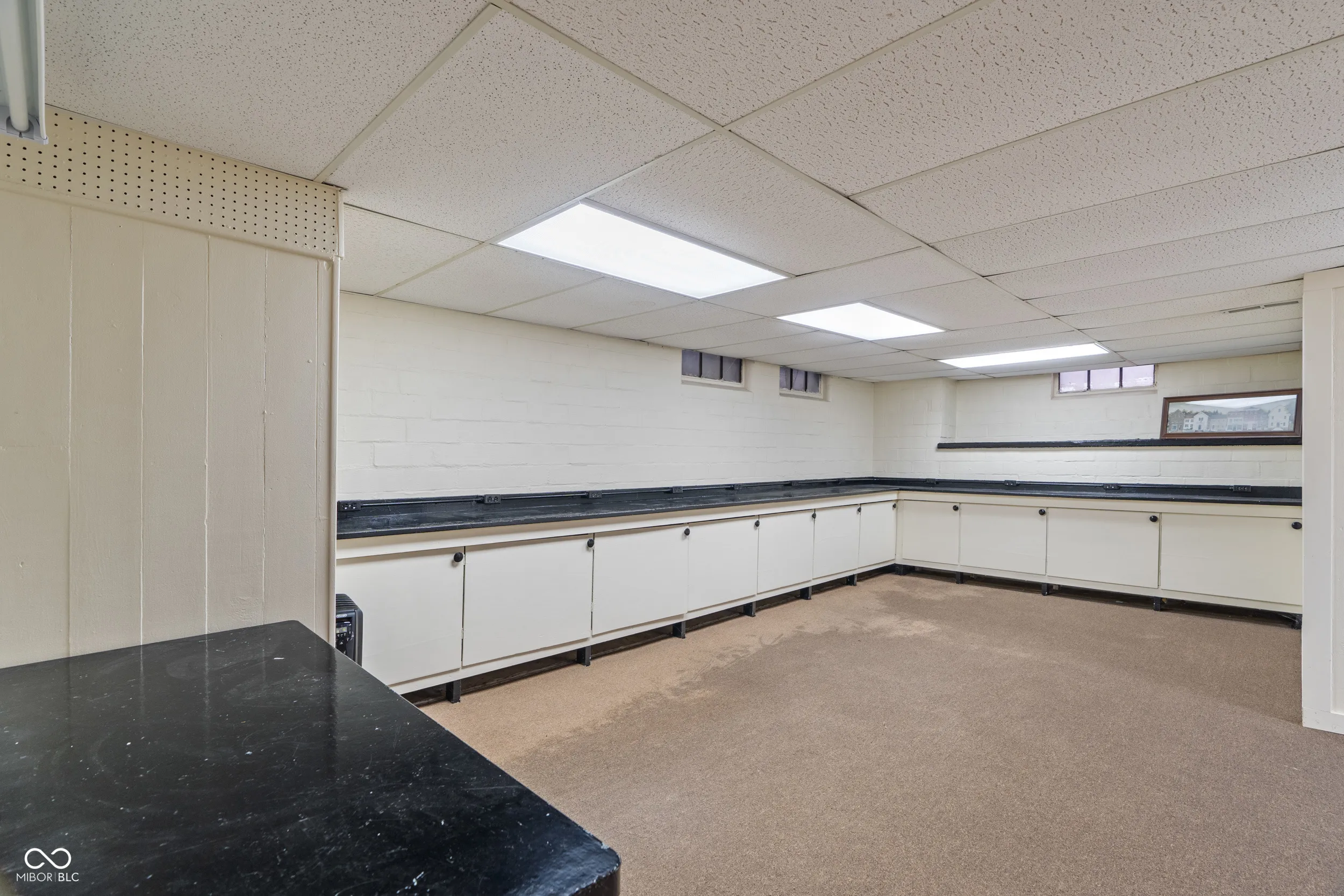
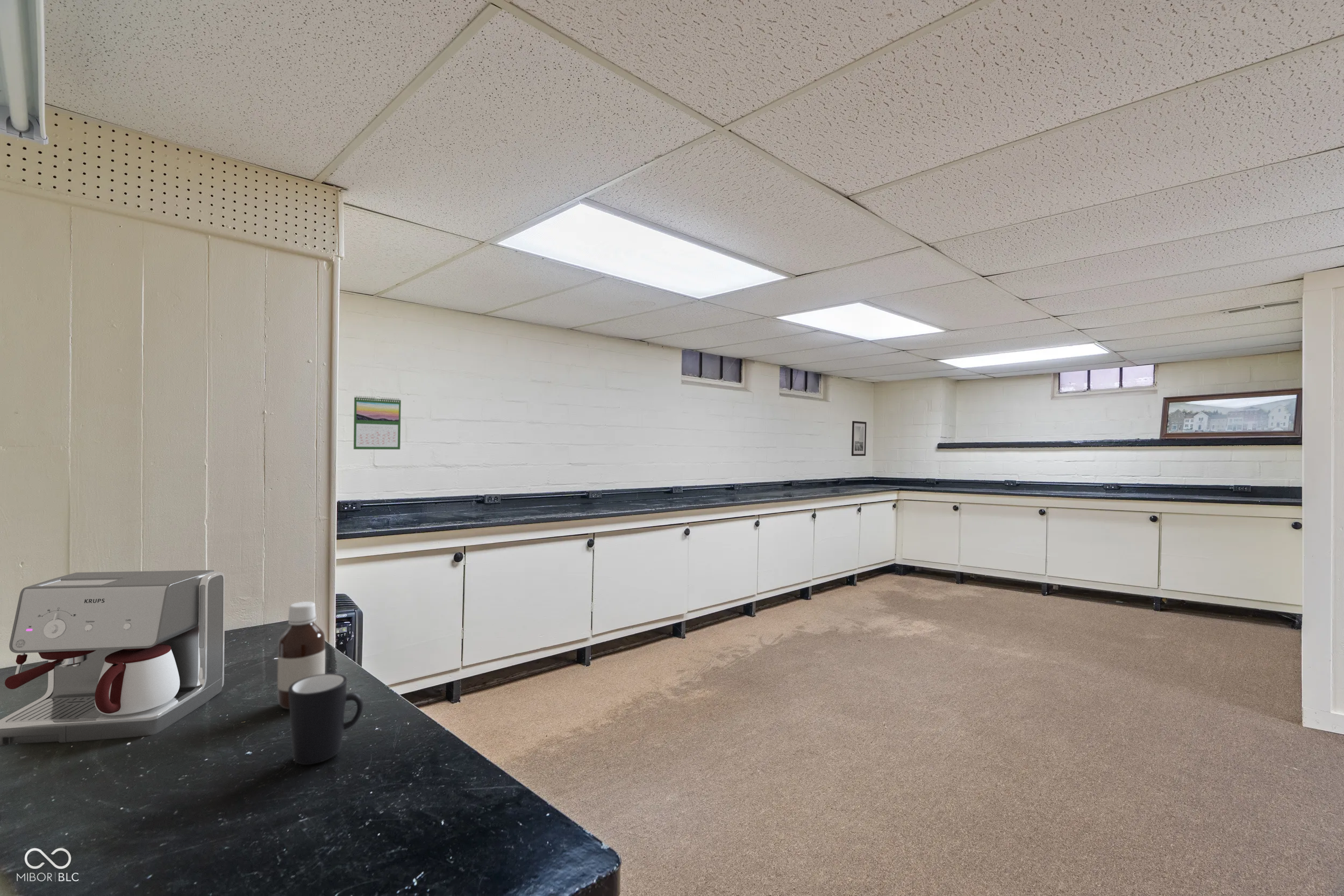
+ mug [288,673,364,765]
+ coffee maker [0,570,226,747]
+ bottle [277,601,326,709]
+ wall art [851,420,867,456]
+ calendar [353,395,402,450]
